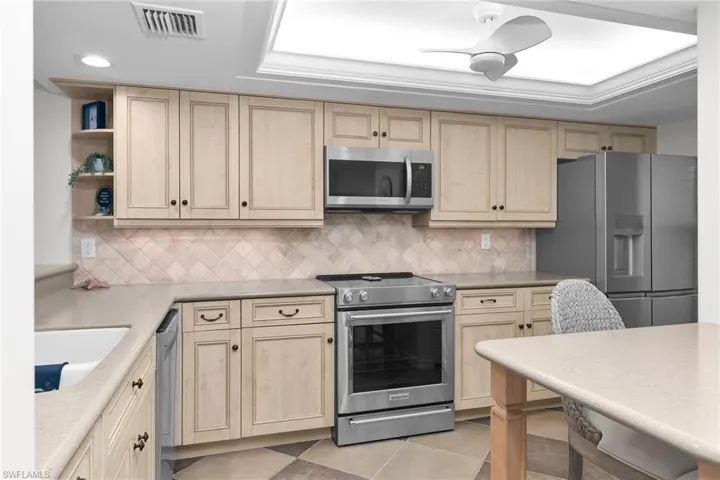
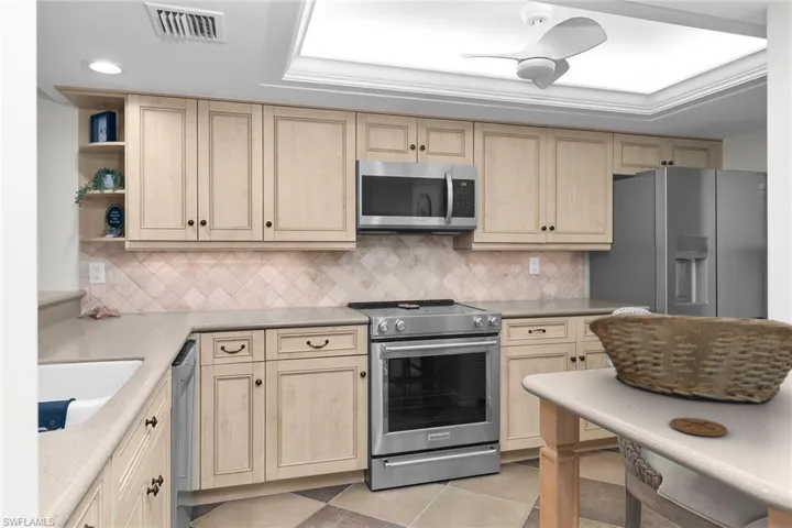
+ coaster [669,417,728,438]
+ fruit basket [587,311,792,404]
